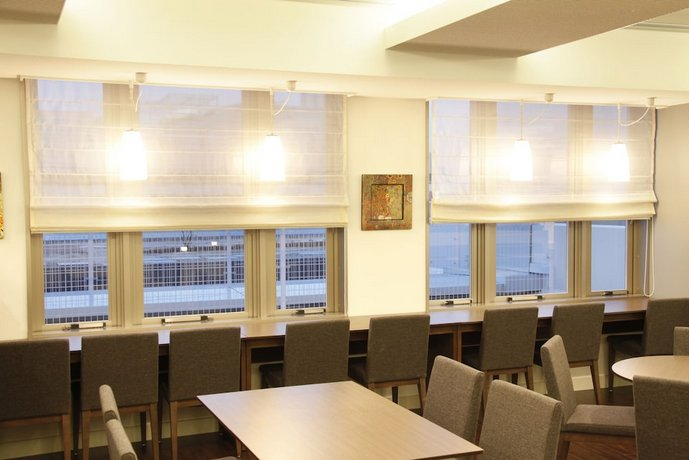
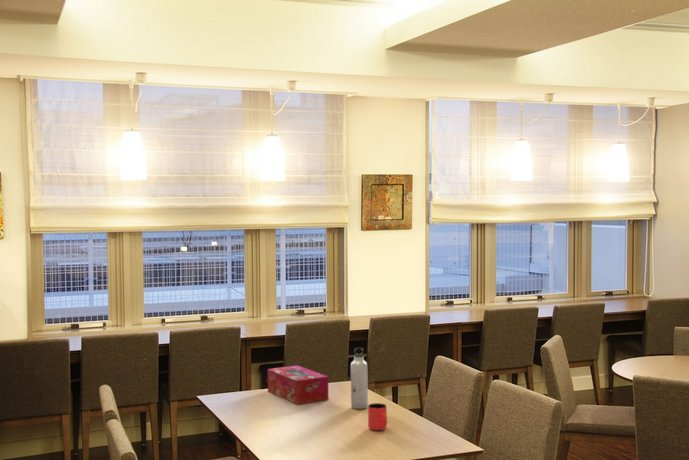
+ tissue box [267,364,329,405]
+ cup [367,402,388,431]
+ water bottle [350,347,369,410]
